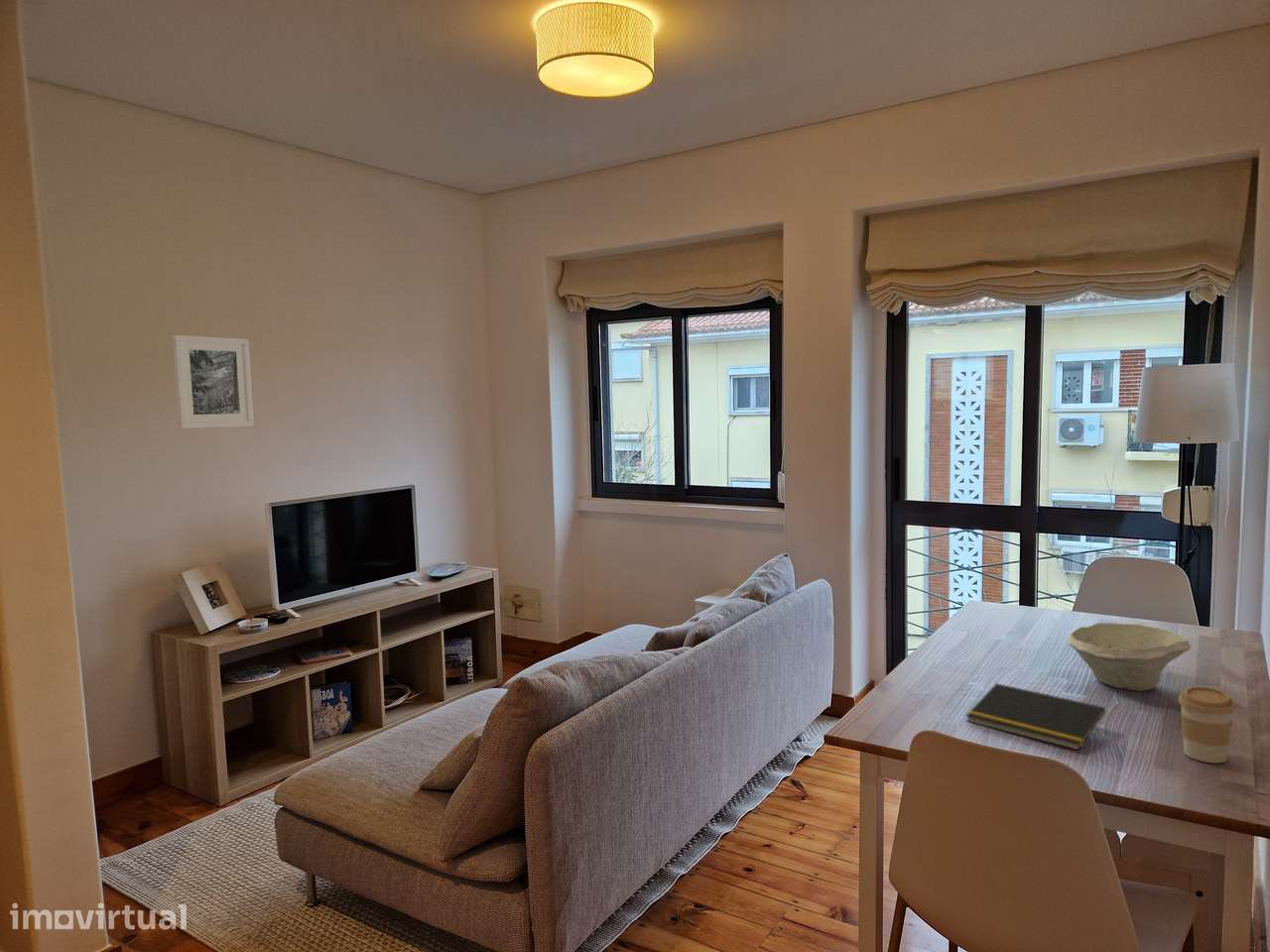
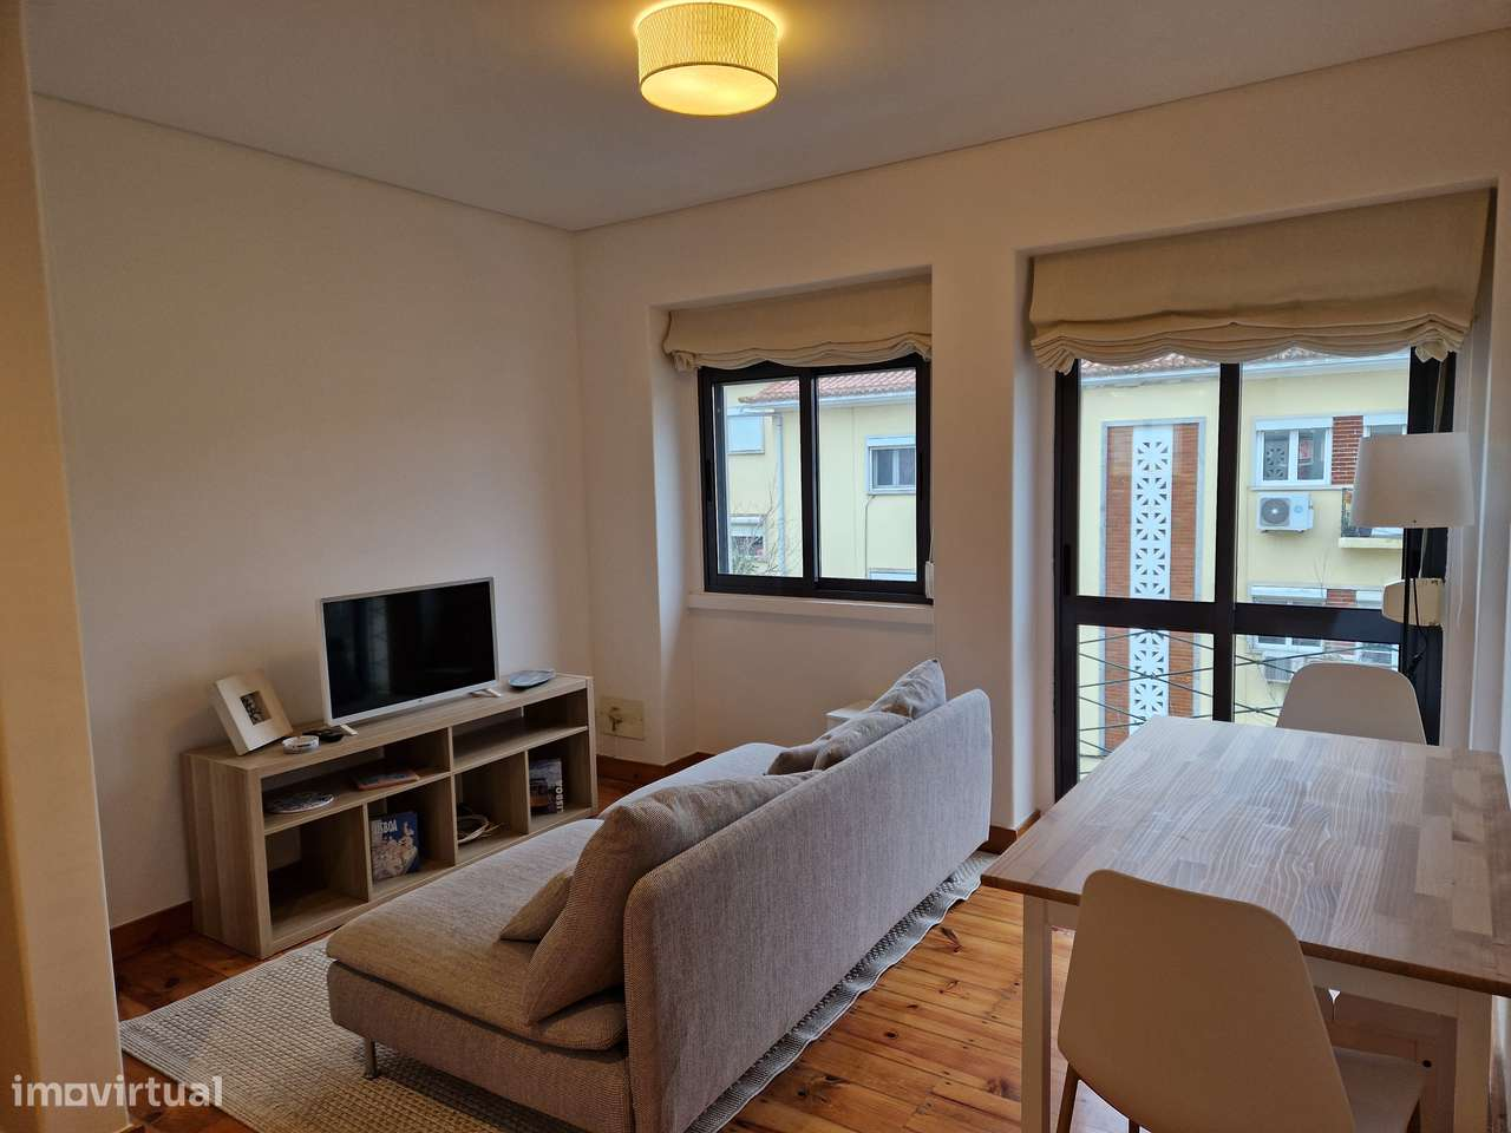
- notepad [965,682,1106,751]
- bowl [1066,622,1193,692]
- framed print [172,334,255,429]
- coffee cup [1178,685,1237,764]
